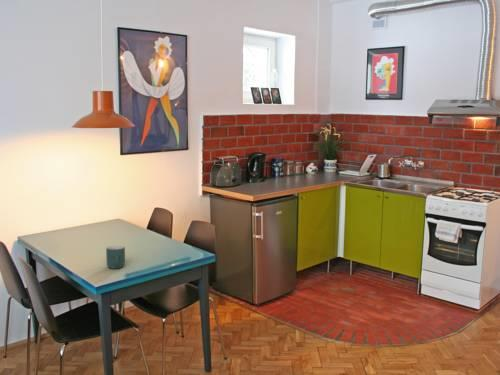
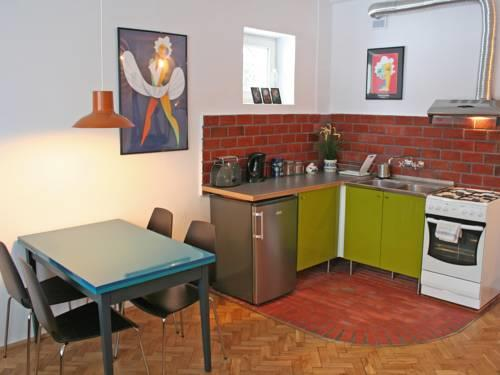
- mug [105,244,126,270]
